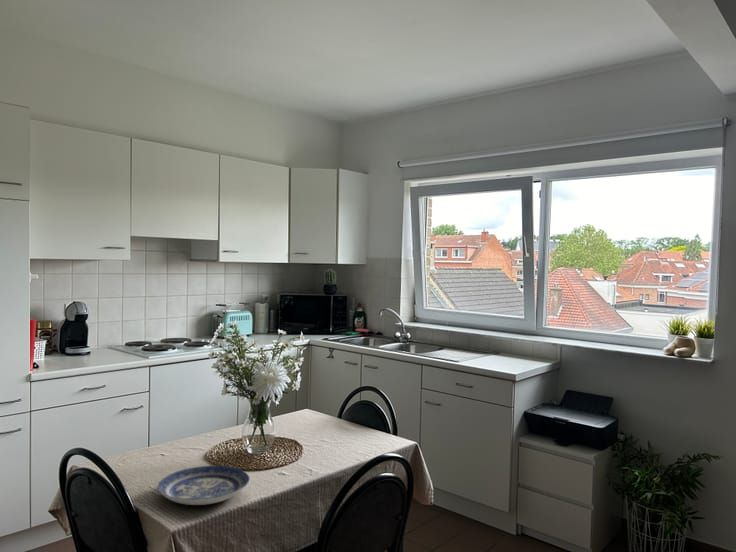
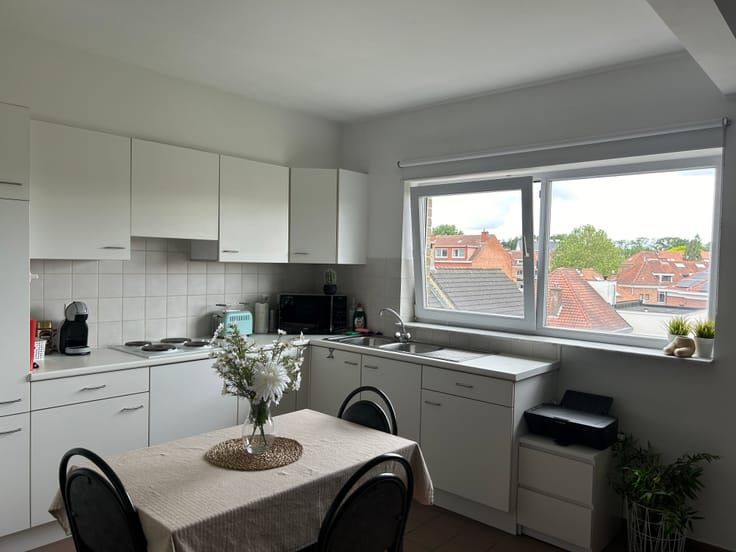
- plate [157,465,251,506]
